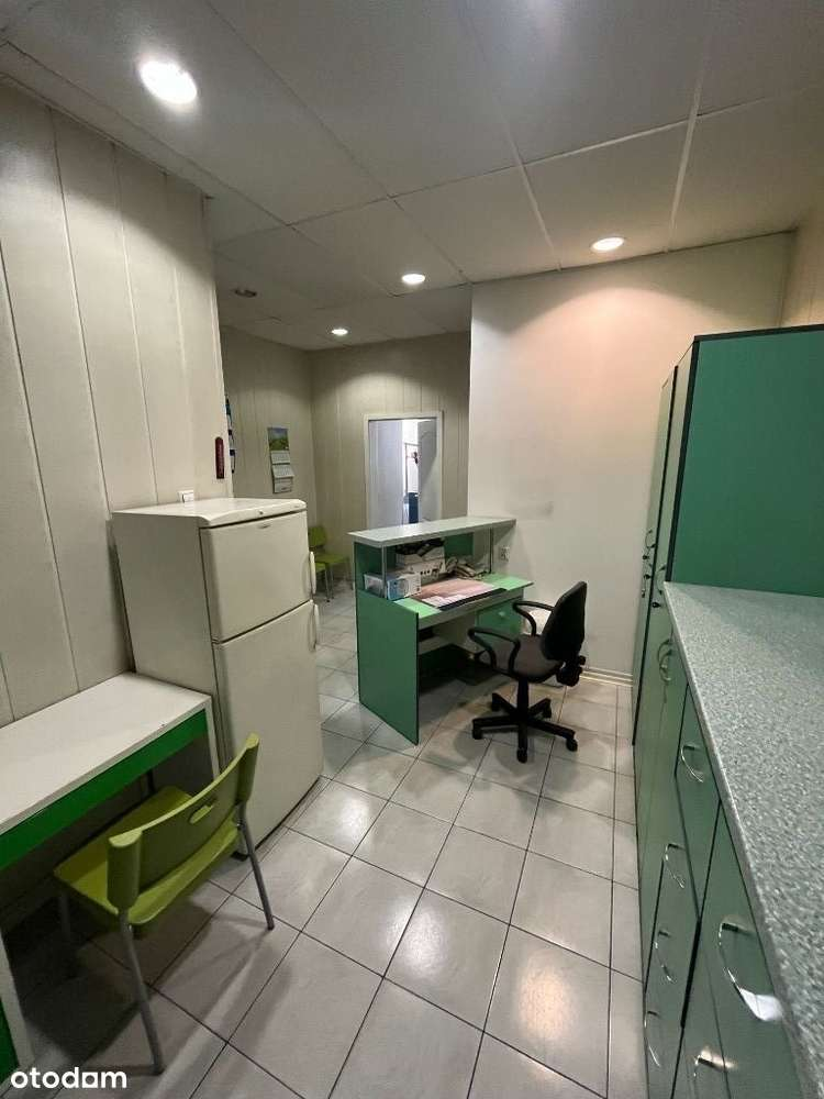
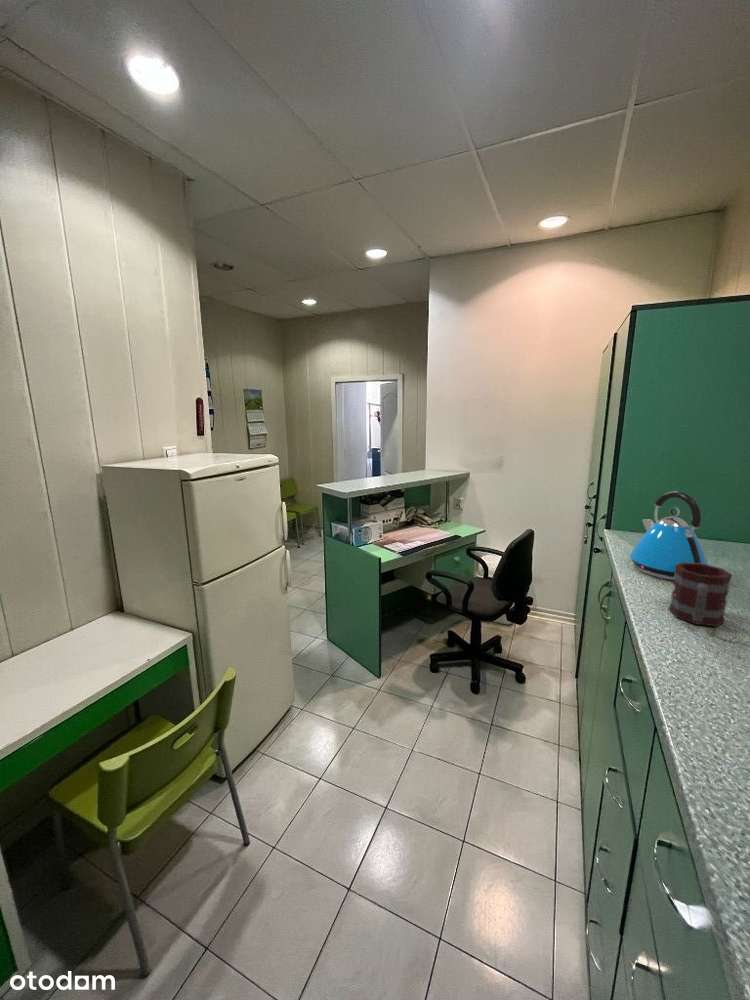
+ mug [668,562,733,628]
+ kettle [629,490,709,581]
